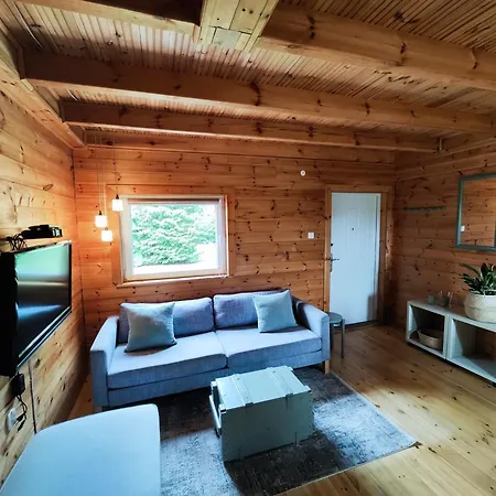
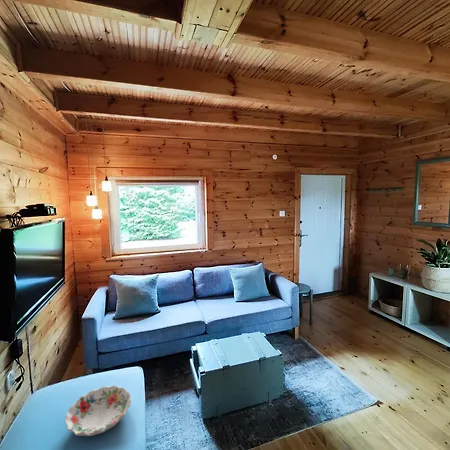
+ decorative bowl [63,384,132,437]
